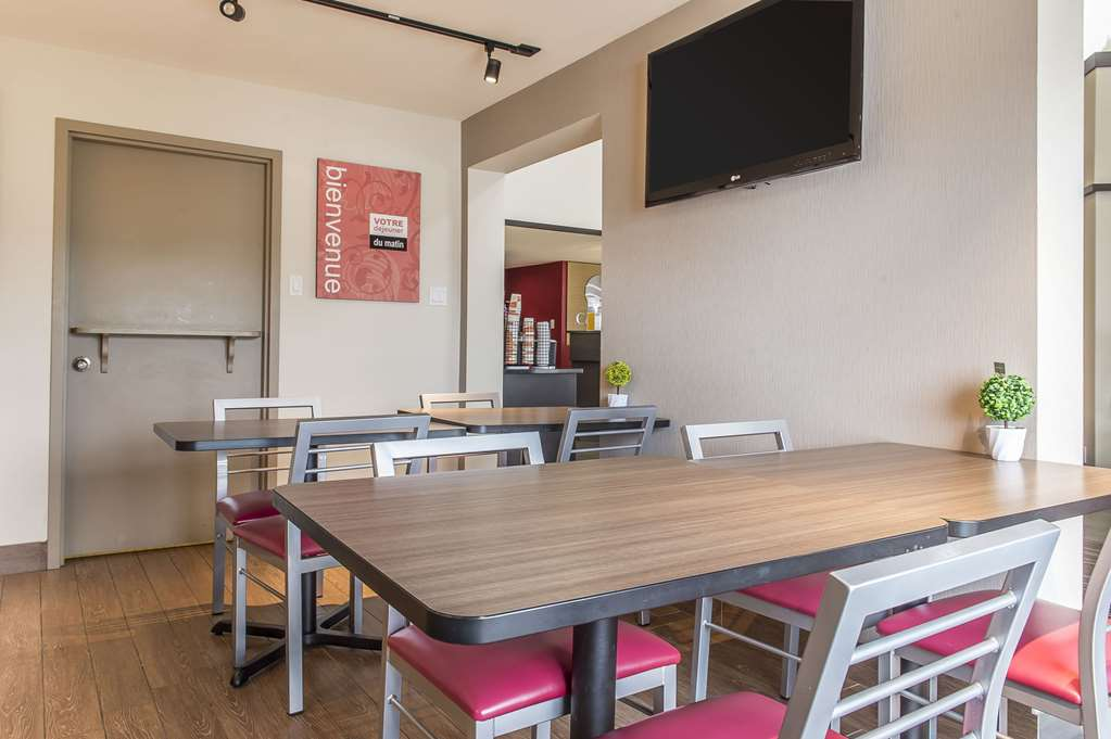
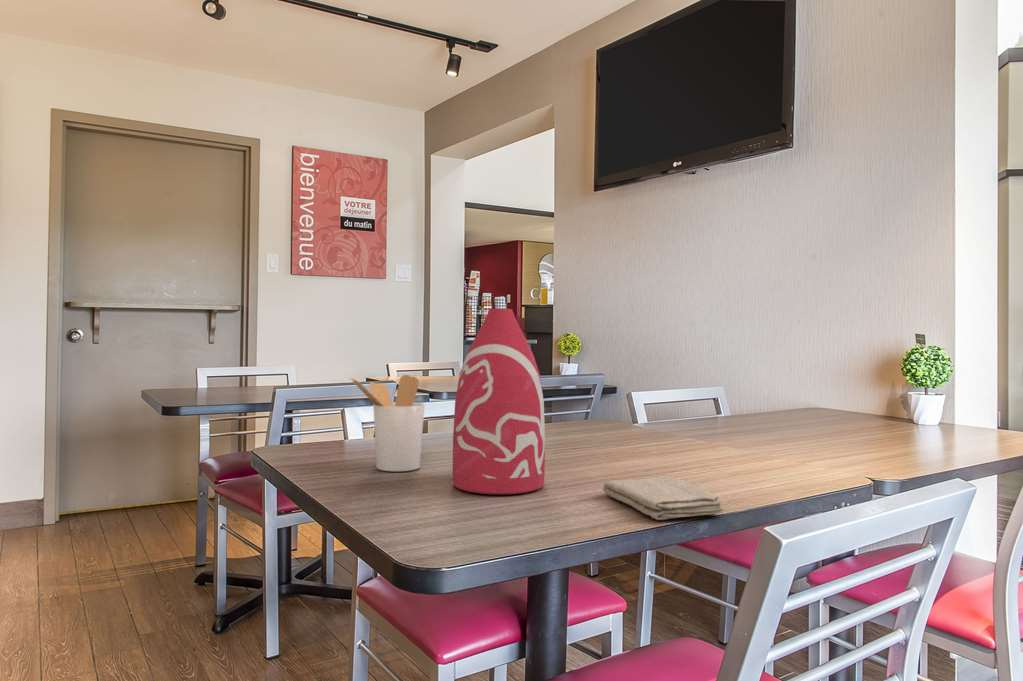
+ washcloth [602,475,725,521]
+ utensil holder [350,374,426,472]
+ bottle [452,308,546,495]
